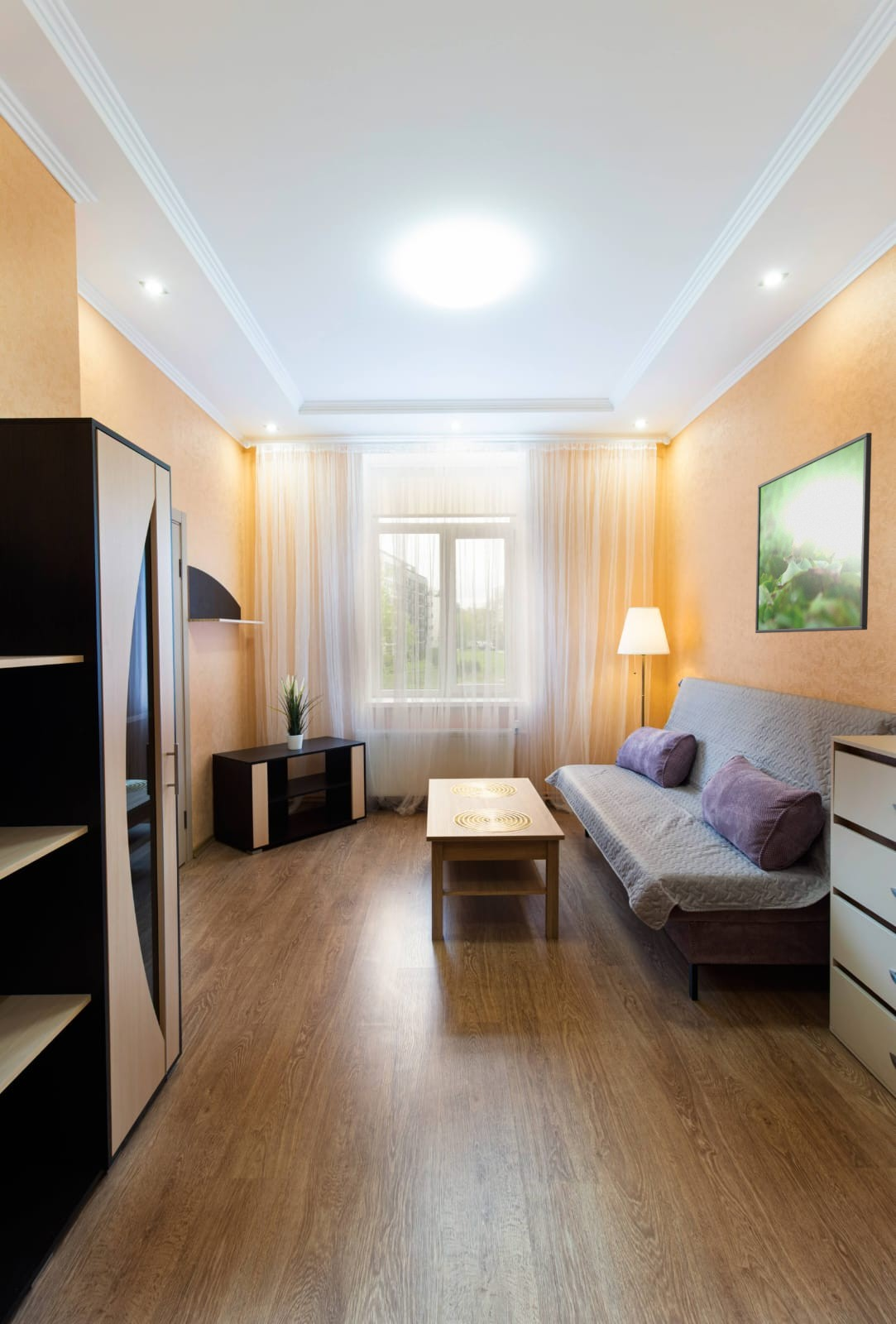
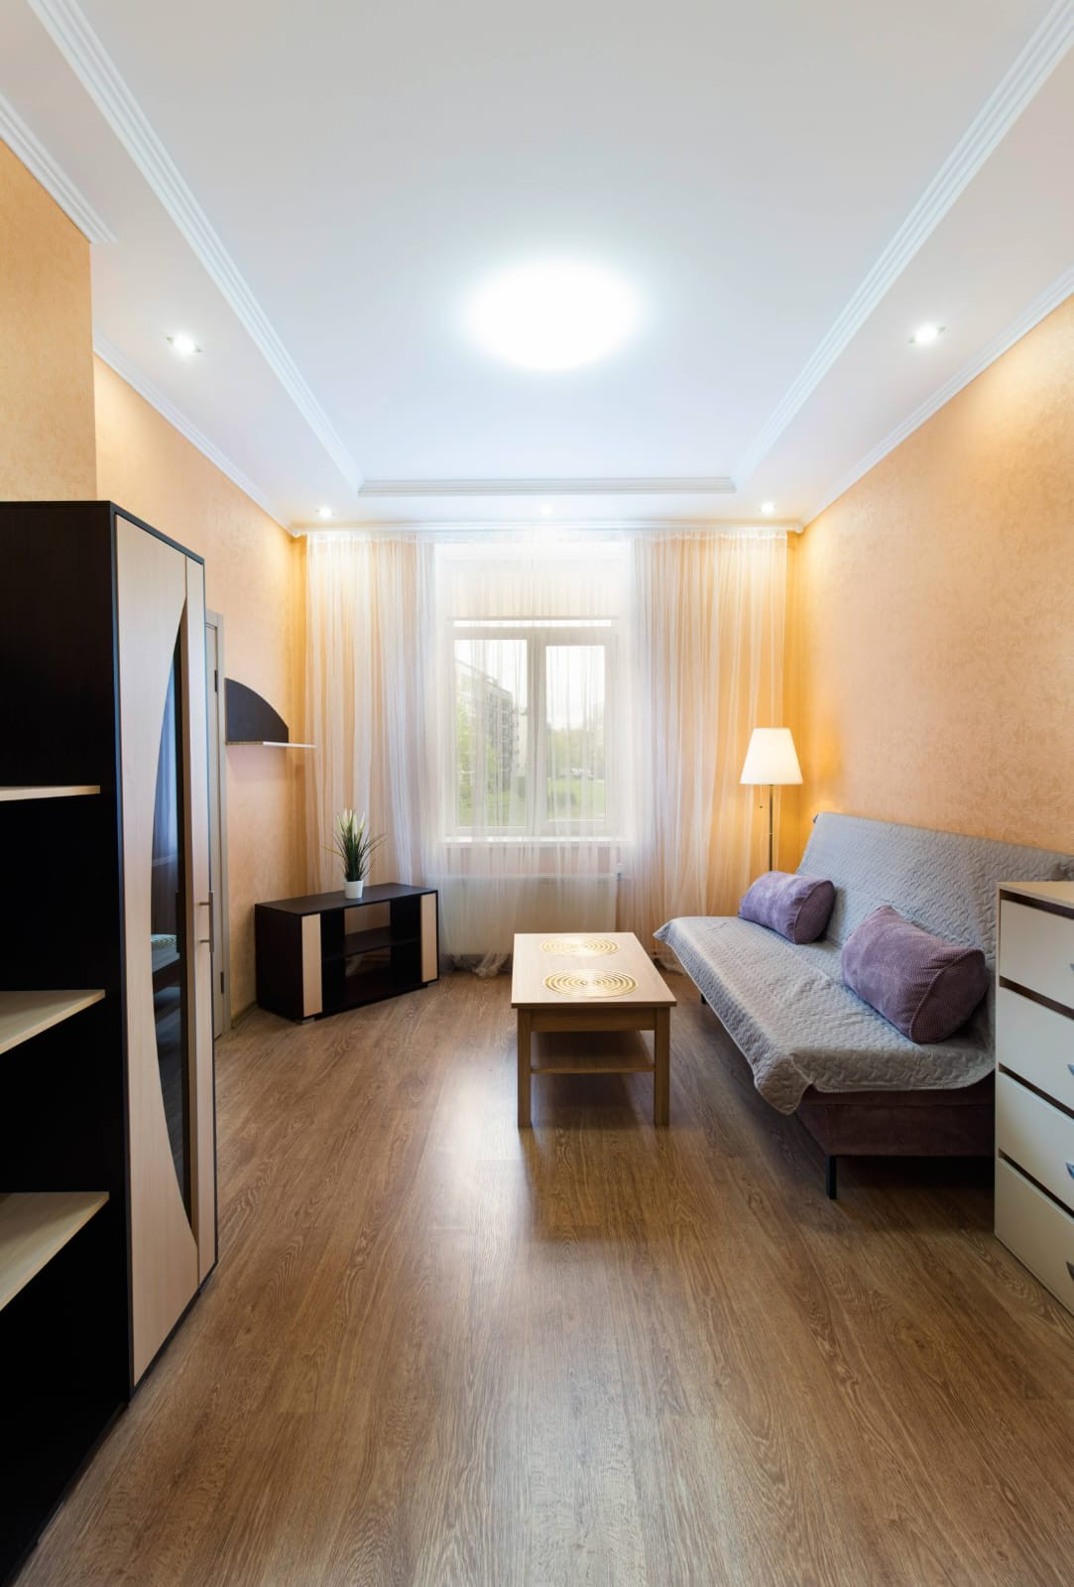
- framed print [755,432,873,634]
